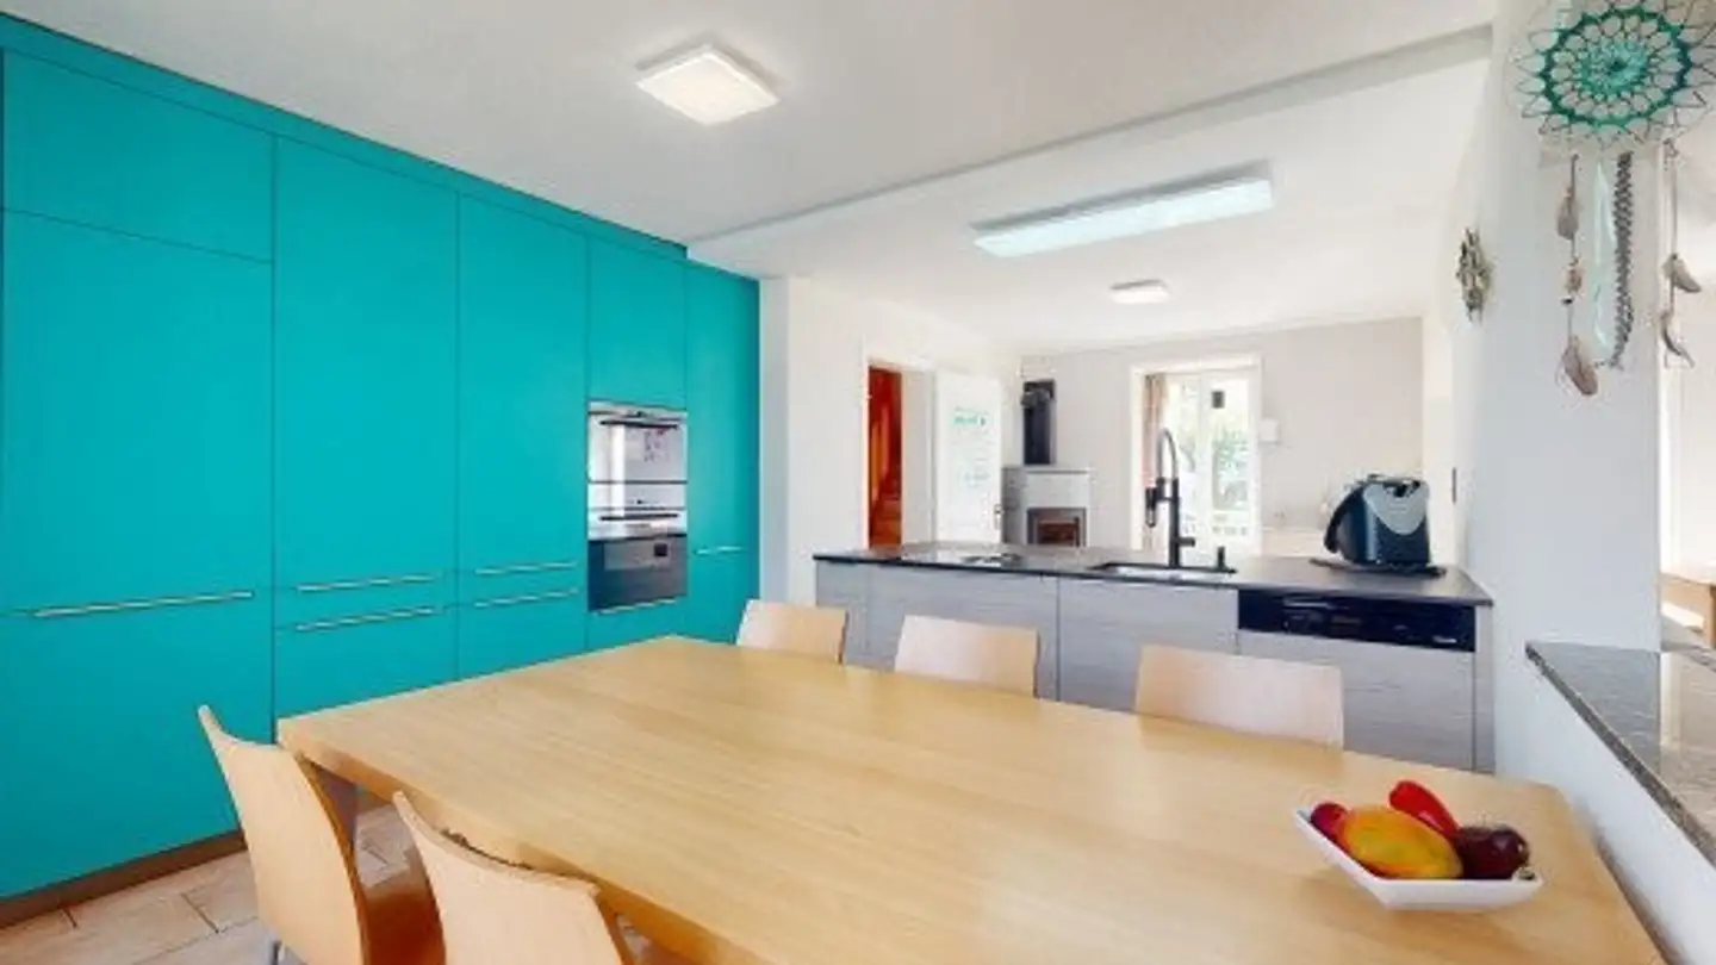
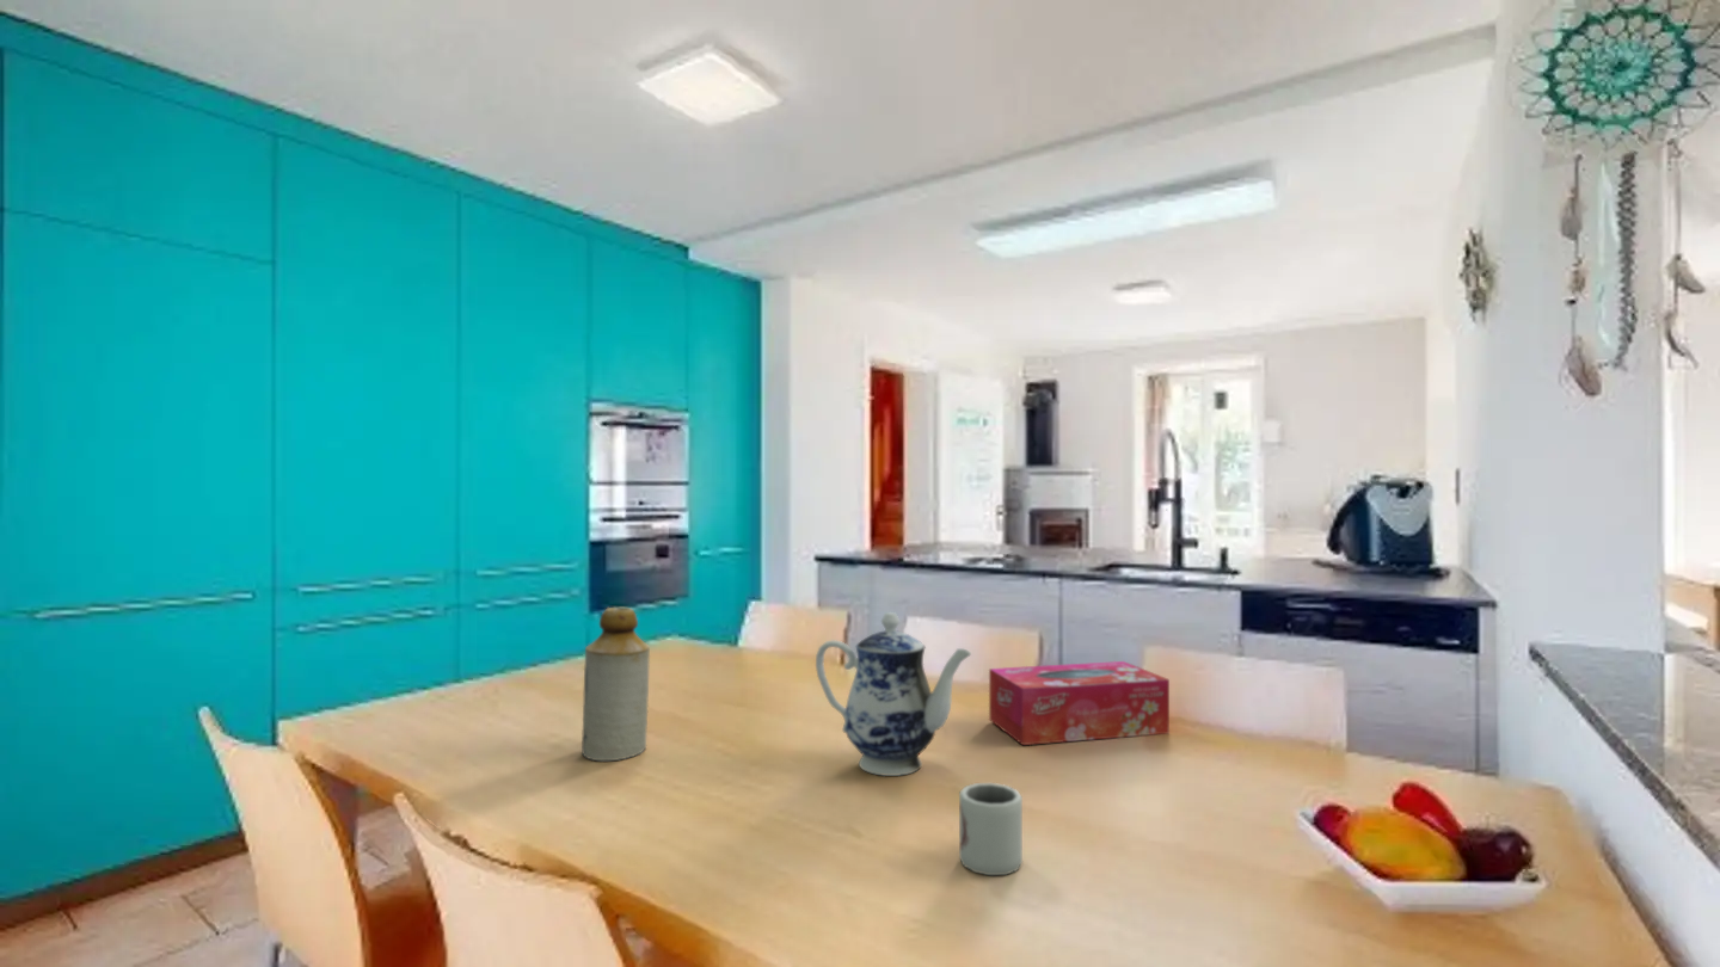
+ teapot [815,611,972,777]
+ cup [958,782,1024,876]
+ bottle [580,606,651,762]
+ tissue box [988,660,1171,746]
